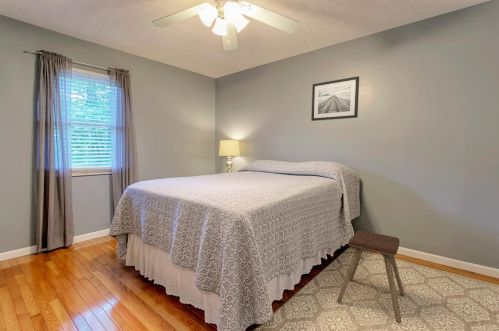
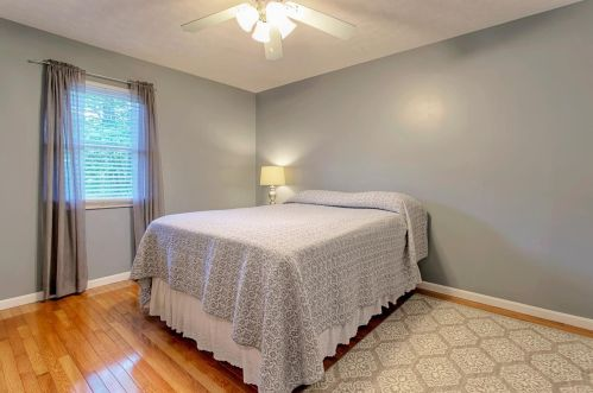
- wall art [310,75,360,122]
- music stool [336,230,405,325]
